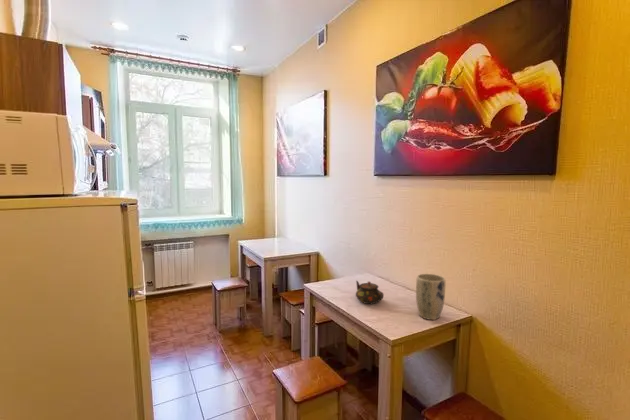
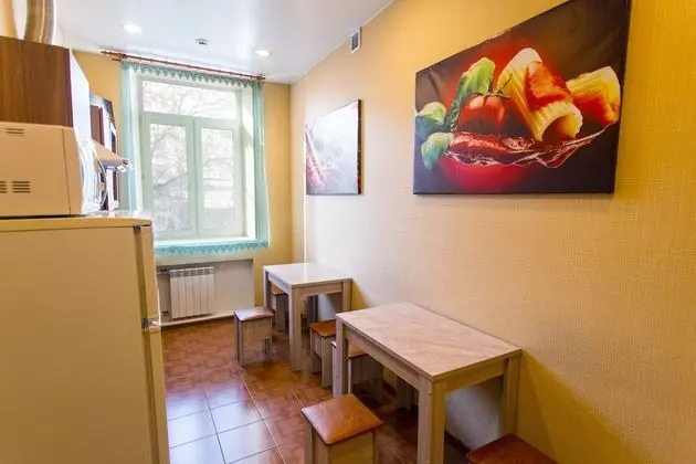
- teapot [355,280,385,305]
- plant pot [415,273,446,321]
